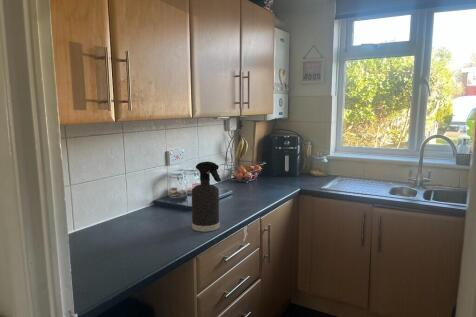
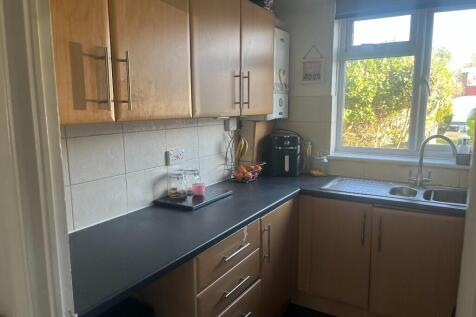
- spray bottle [191,160,222,233]
